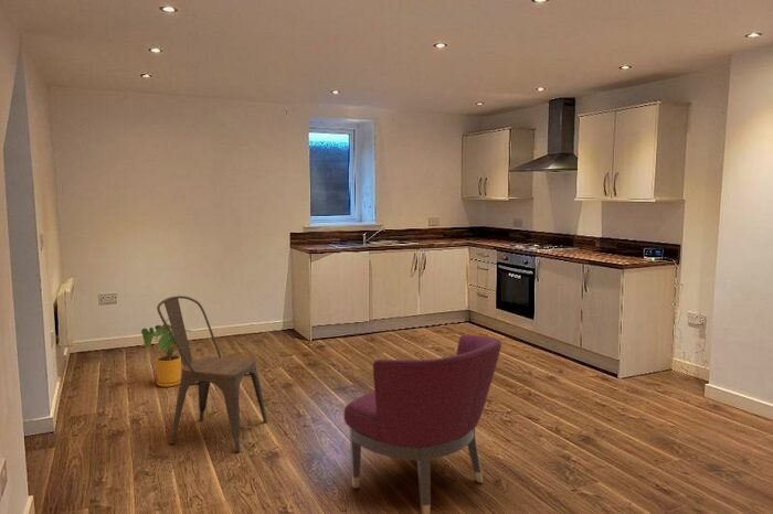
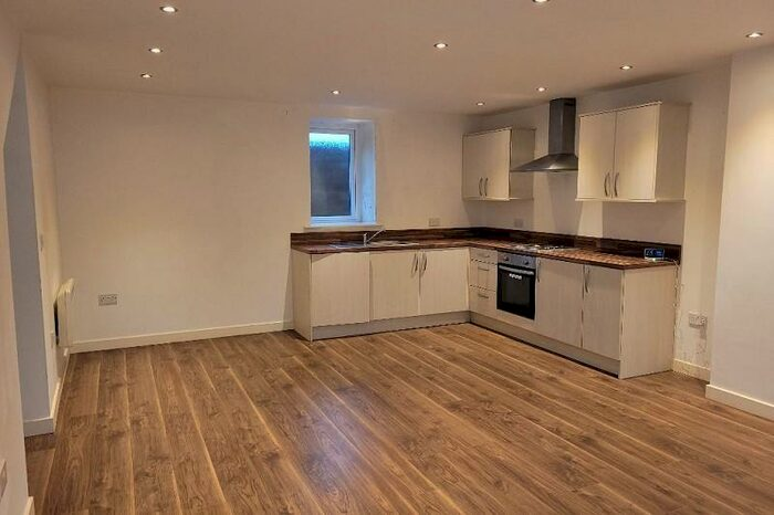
- chair [343,333,502,514]
- house plant [140,318,192,388]
- chair [156,295,268,453]
